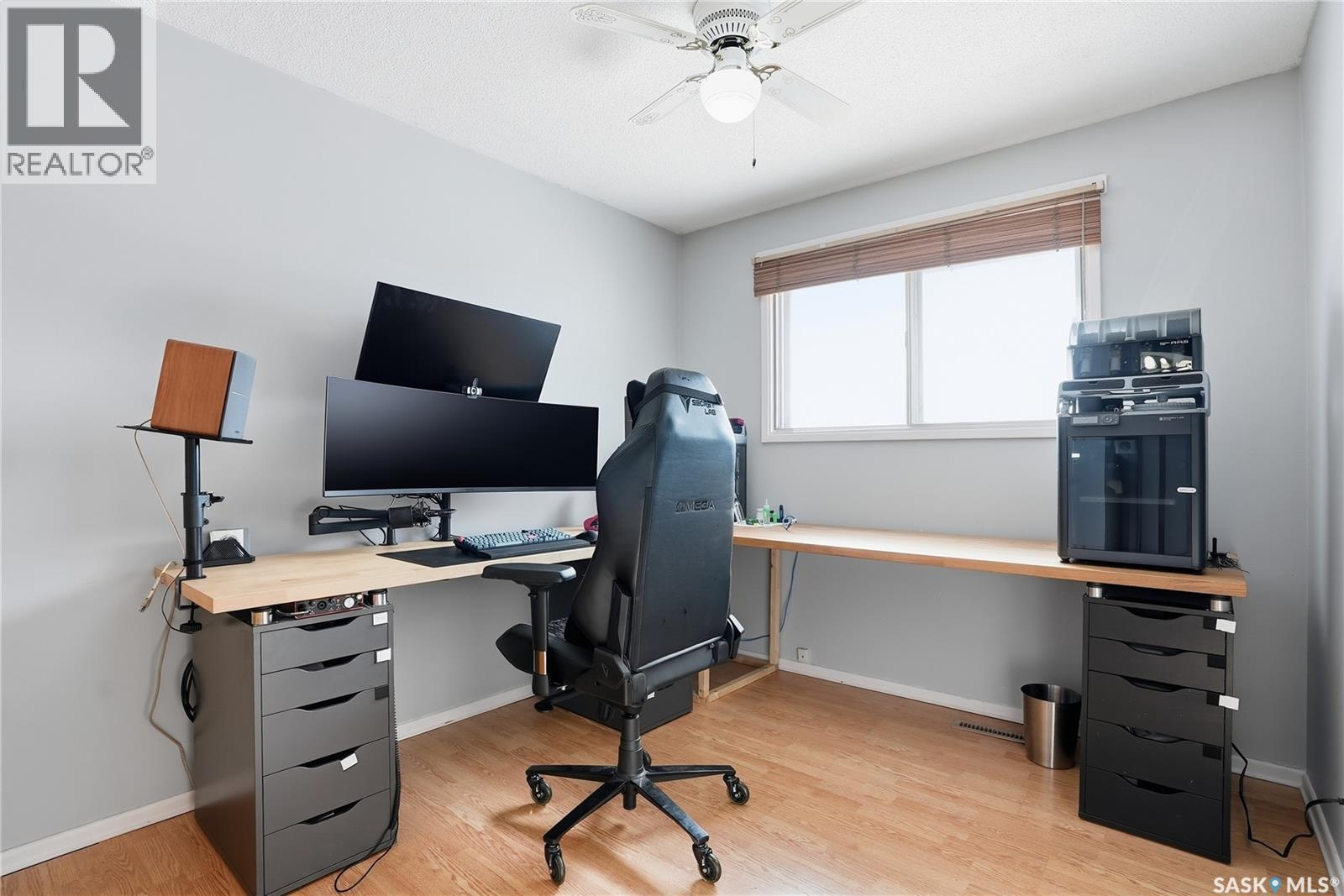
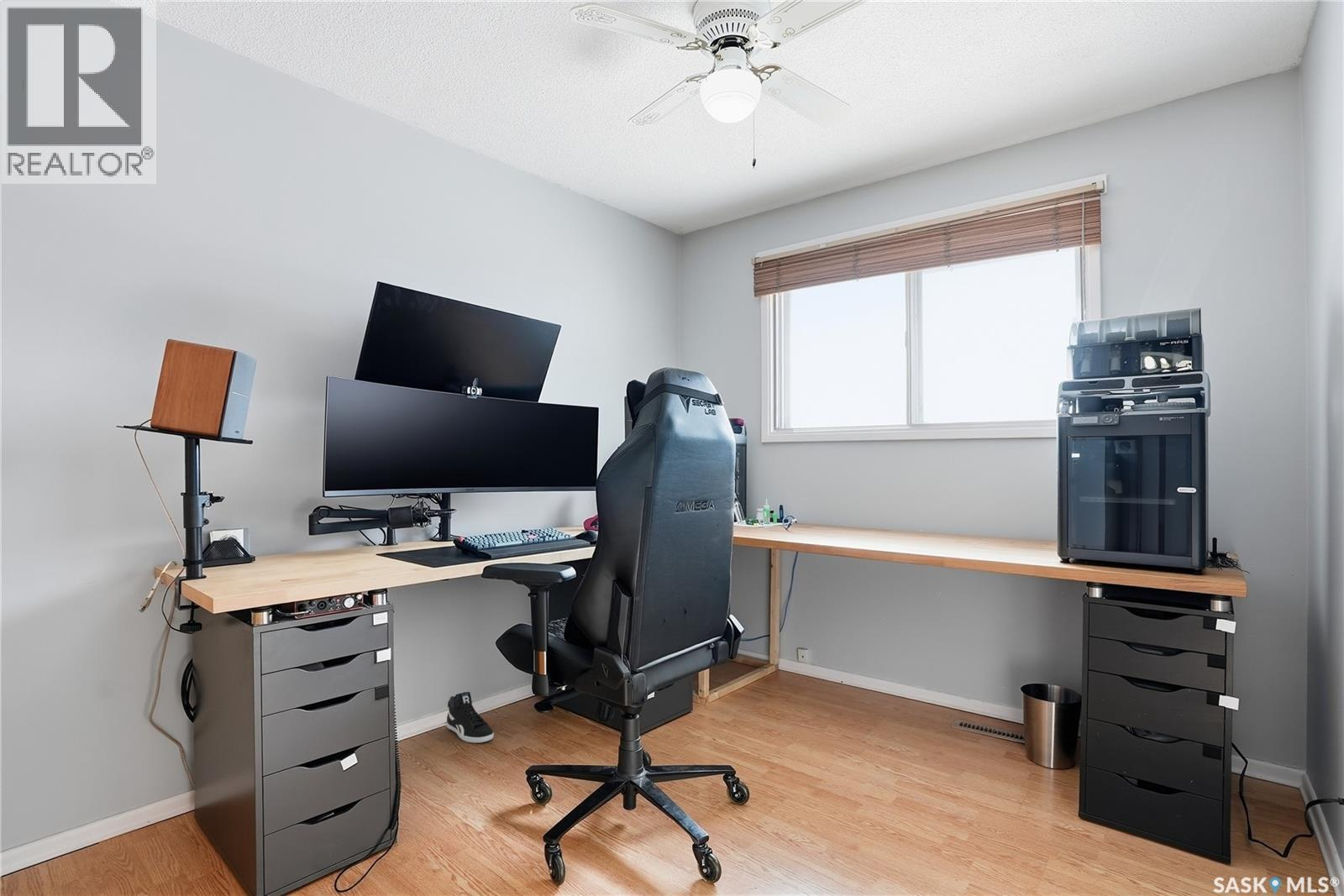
+ sneaker [445,691,495,744]
